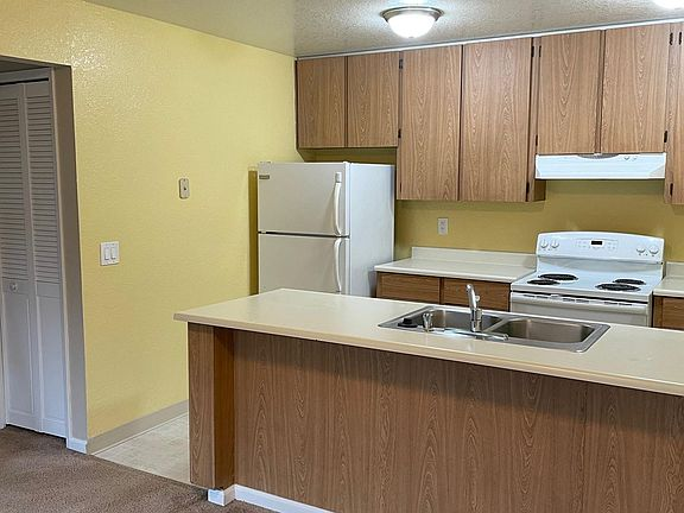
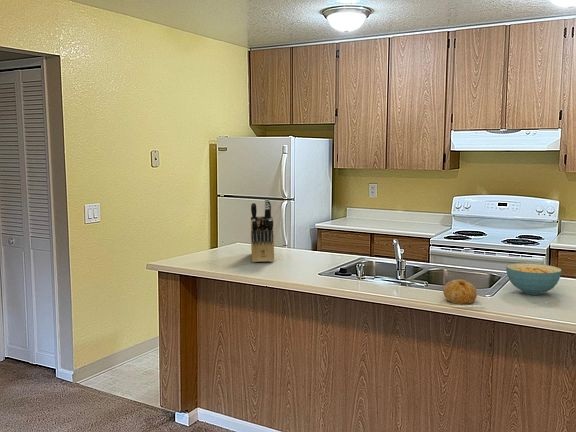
+ knife block [250,199,275,263]
+ cereal bowl [505,262,563,296]
+ fruit [442,279,478,305]
